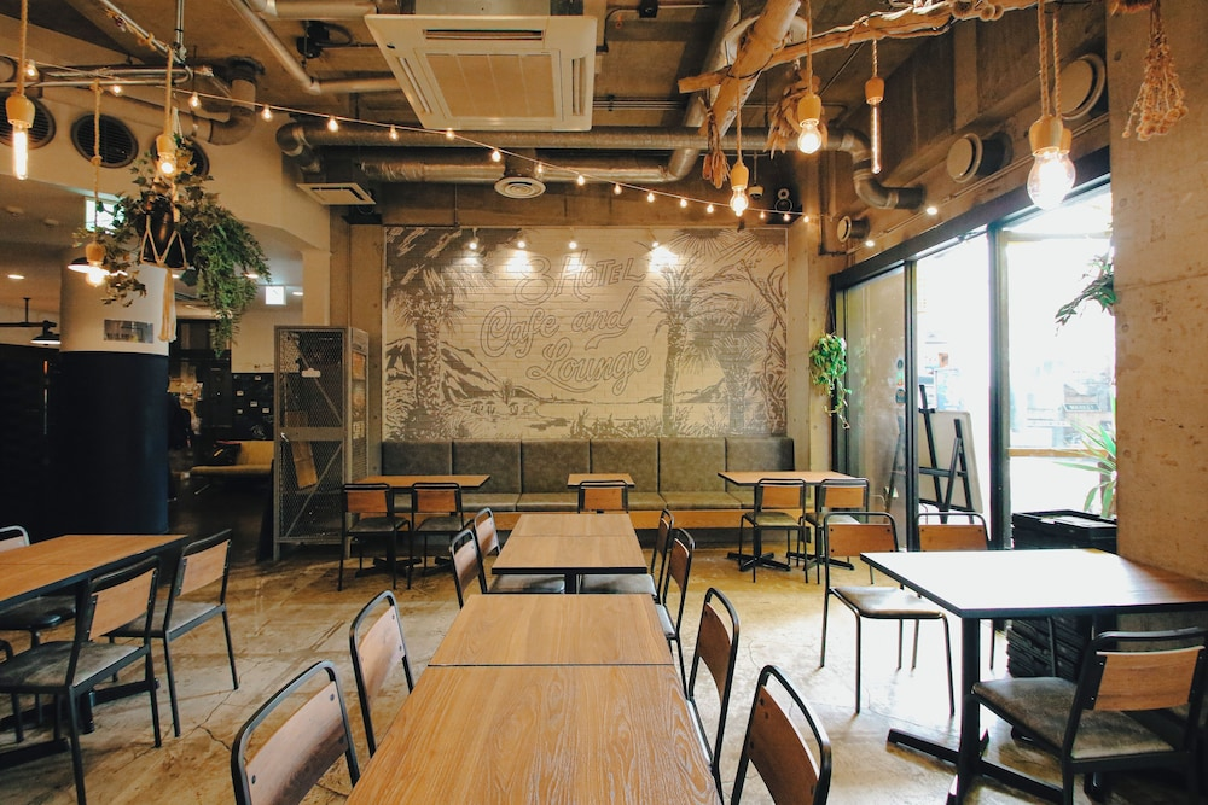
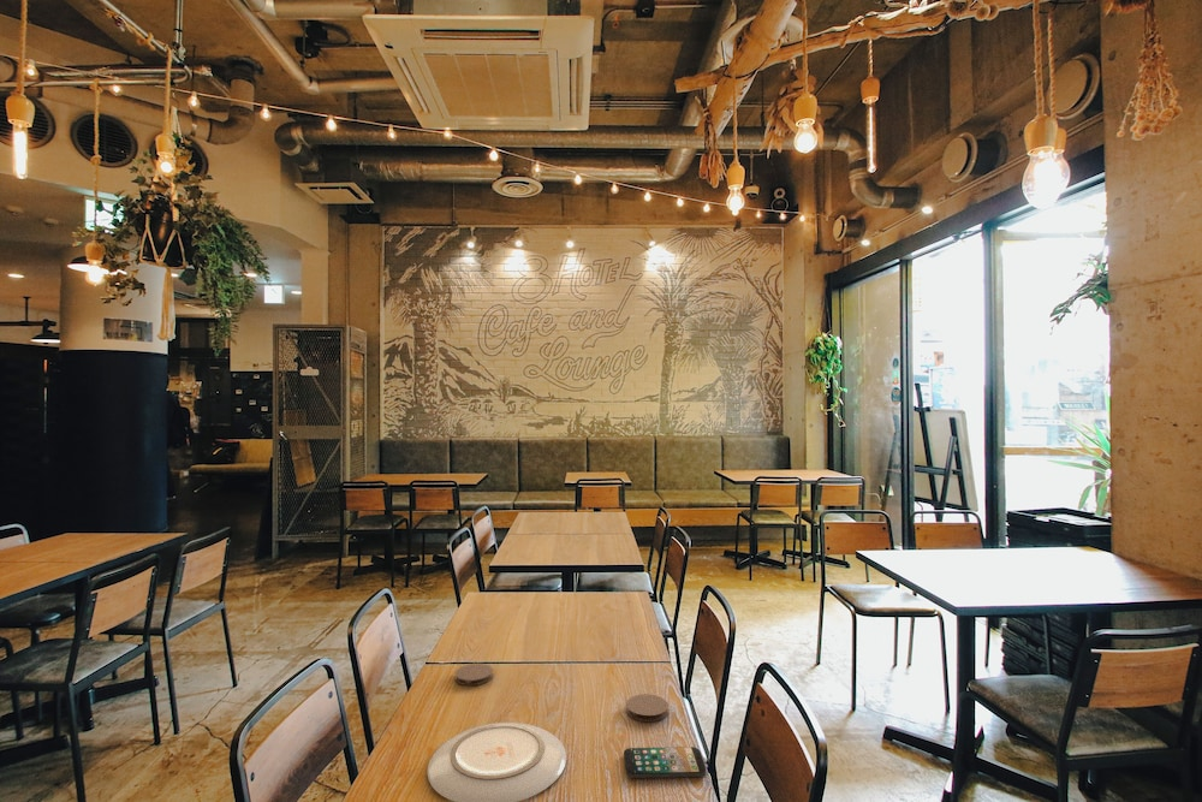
+ plate [427,721,567,802]
+ coaster [625,693,670,723]
+ coaster [454,663,494,687]
+ smartphone [623,745,707,779]
